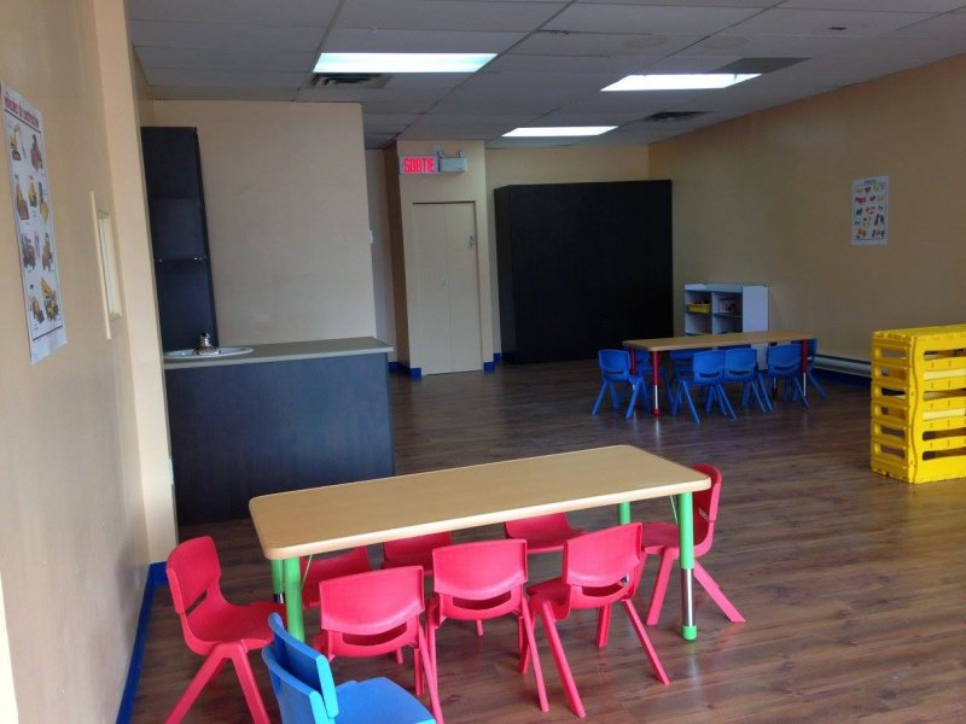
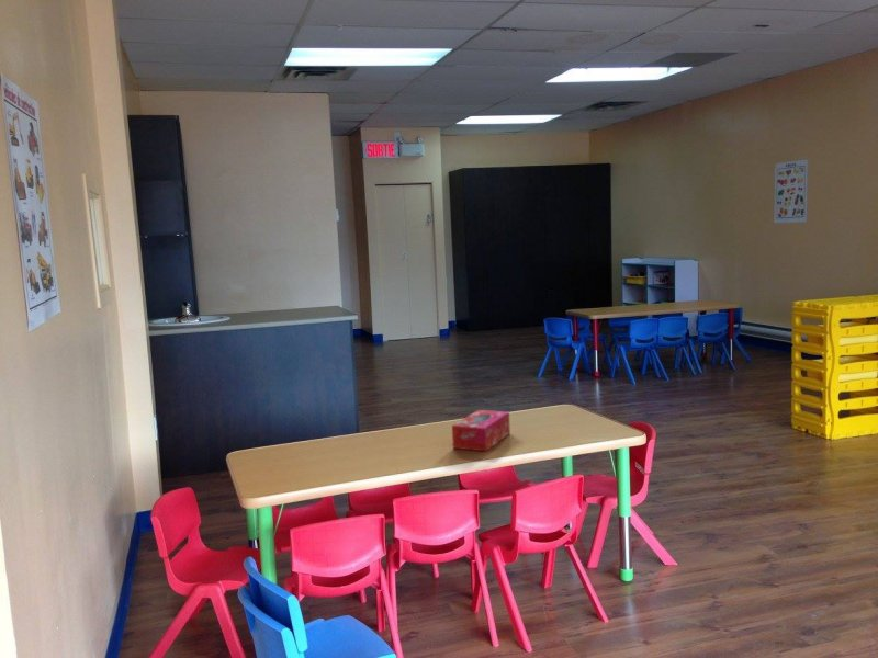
+ tissue box [451,409,511,453]
